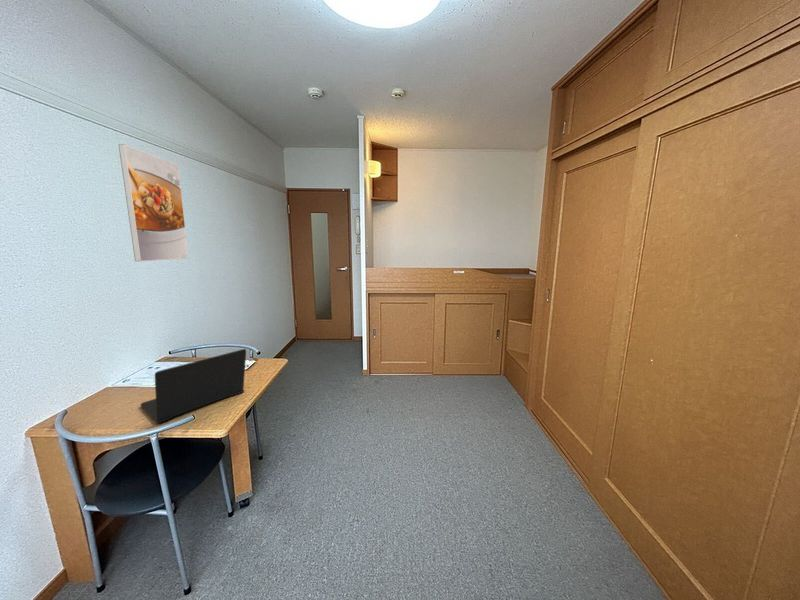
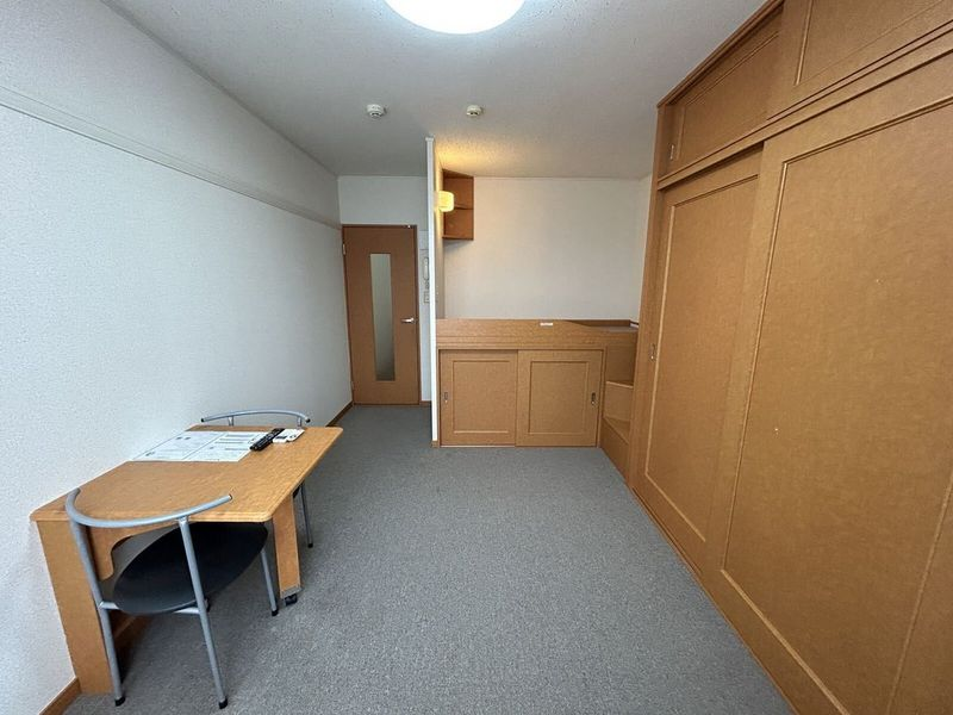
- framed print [117,143,190,263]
- laptop [140,348,247,424]
